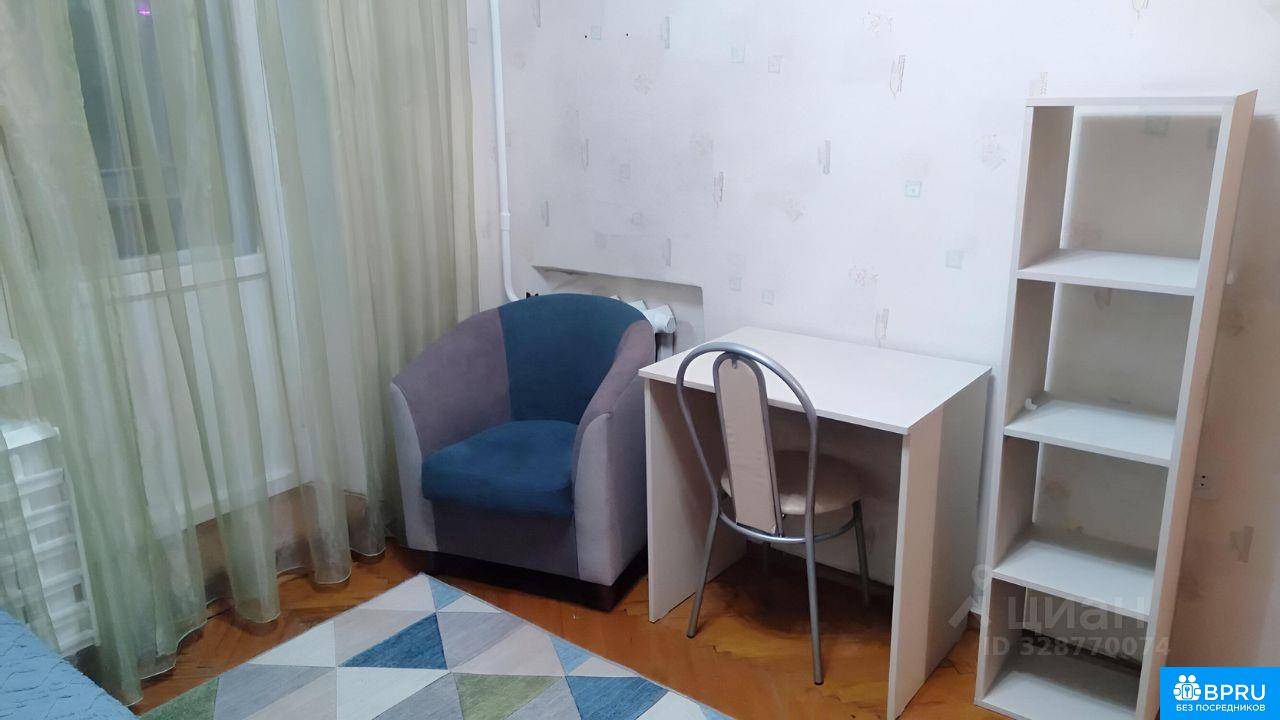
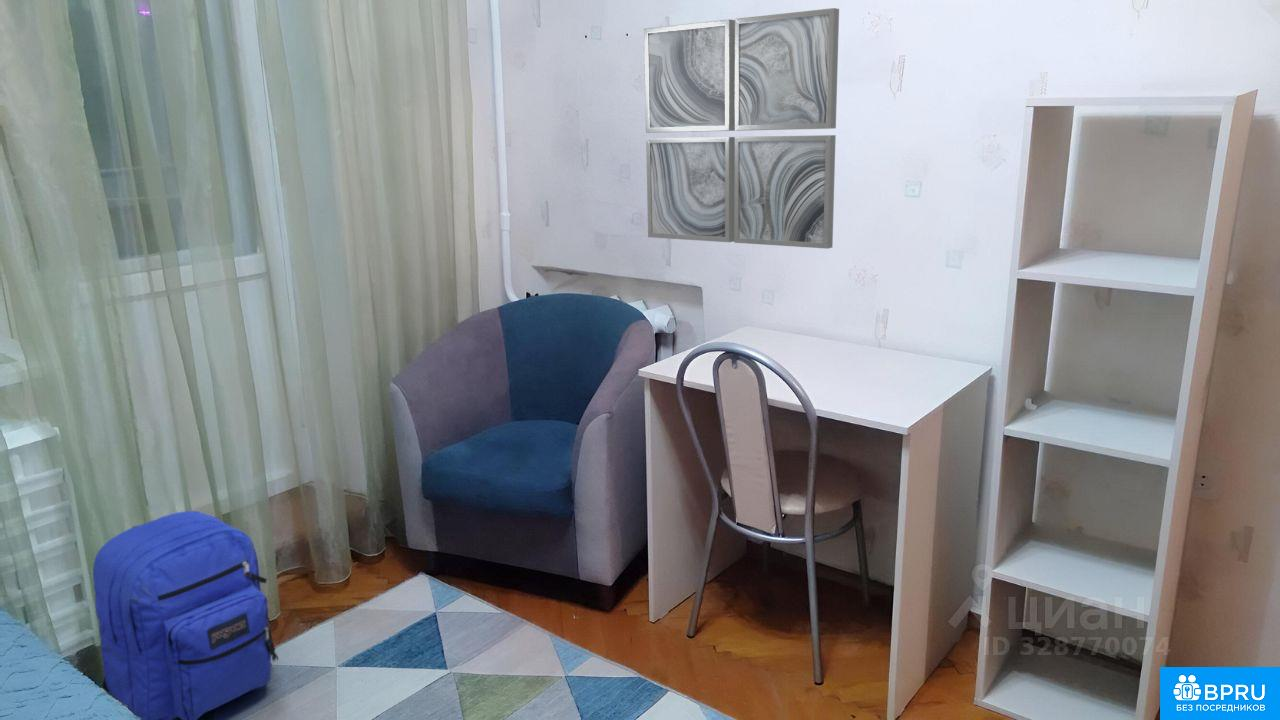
+ backpack [92,510,280,720]
+ wall art [643,7,840,250]
